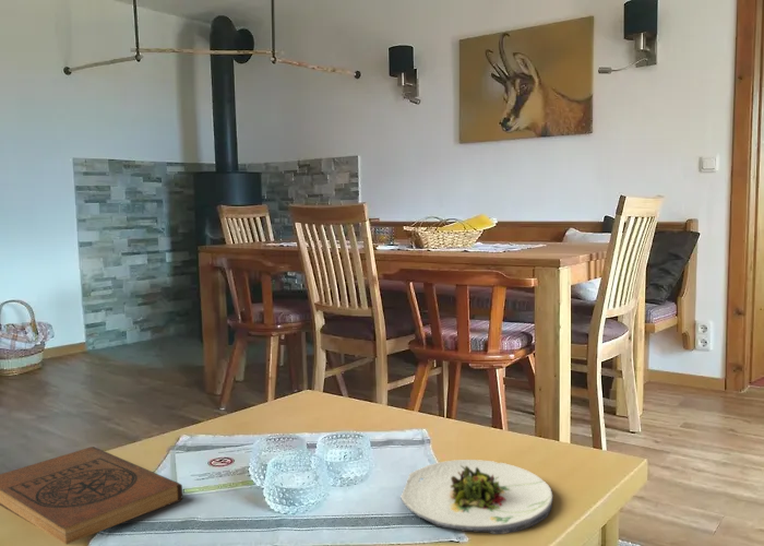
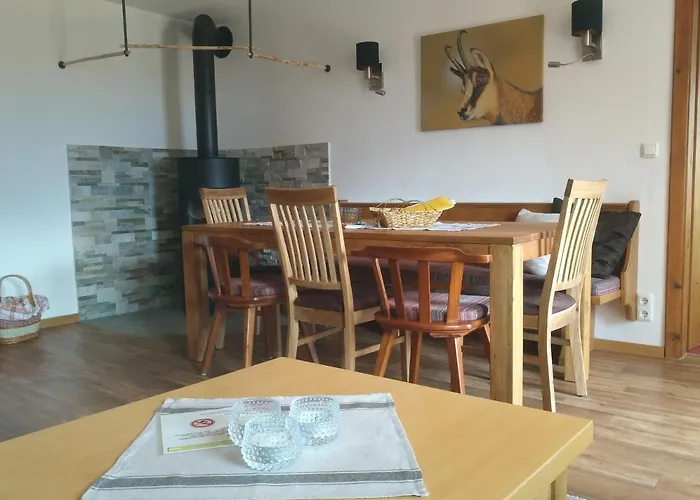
- salad plate [399,459,554,535]
- book [0,446,183,545]
